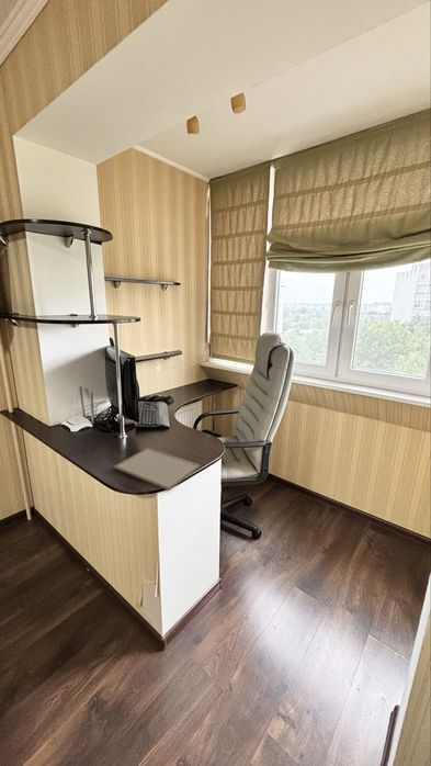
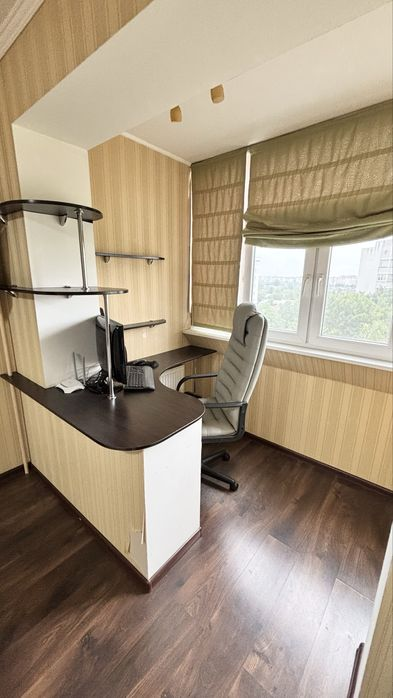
- picture frame [113,447,201,492]
